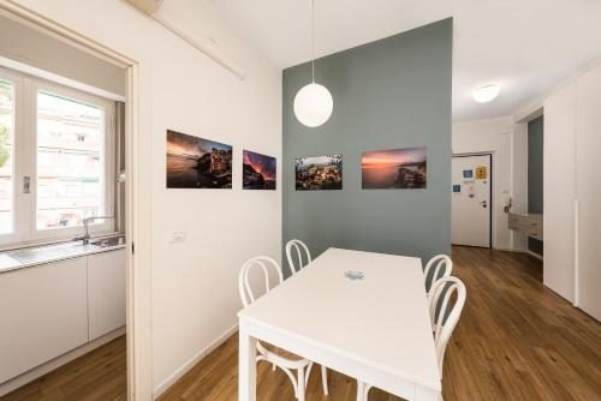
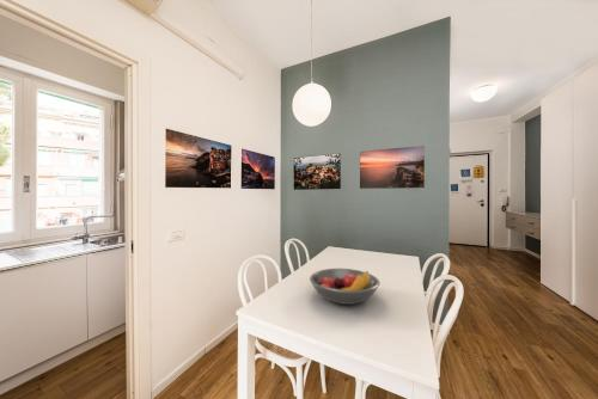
+ fruit bowl [309,268,382,306]
